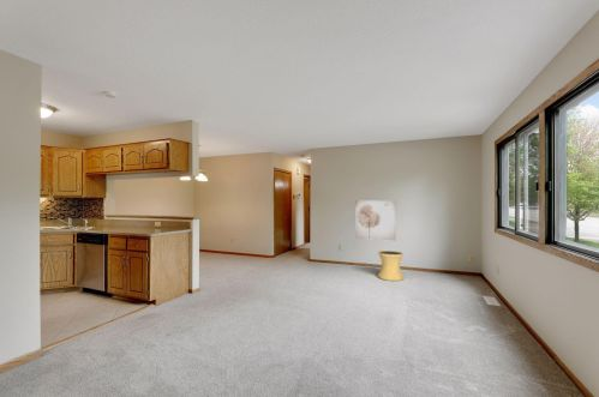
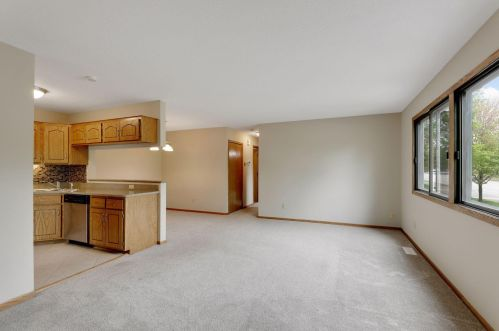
- side table [377,249,405,282]
- wall art [354,199,397,242]
